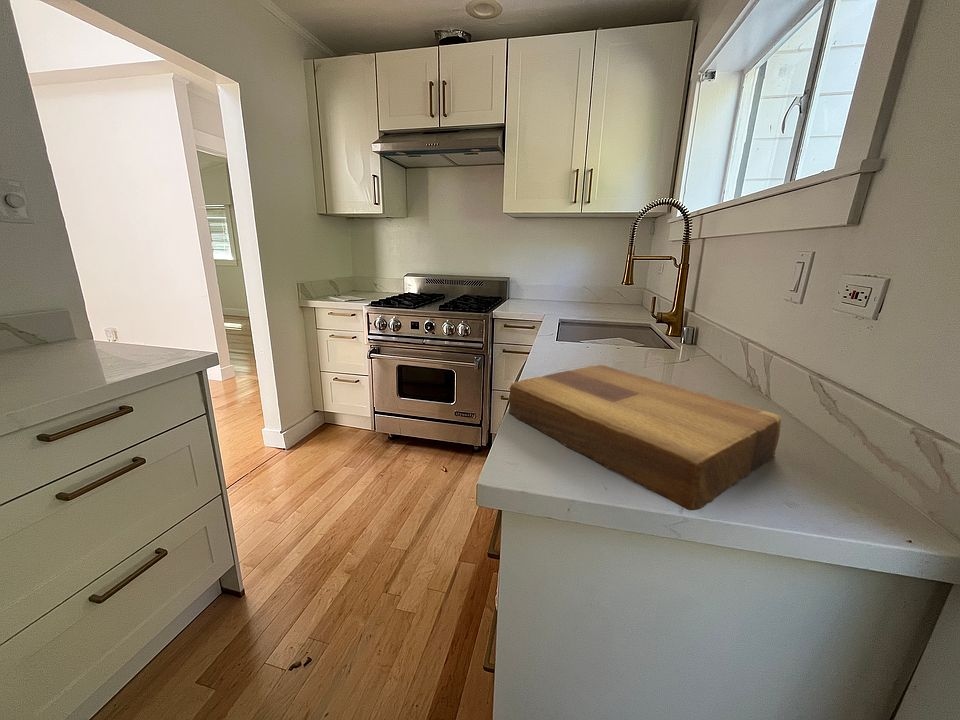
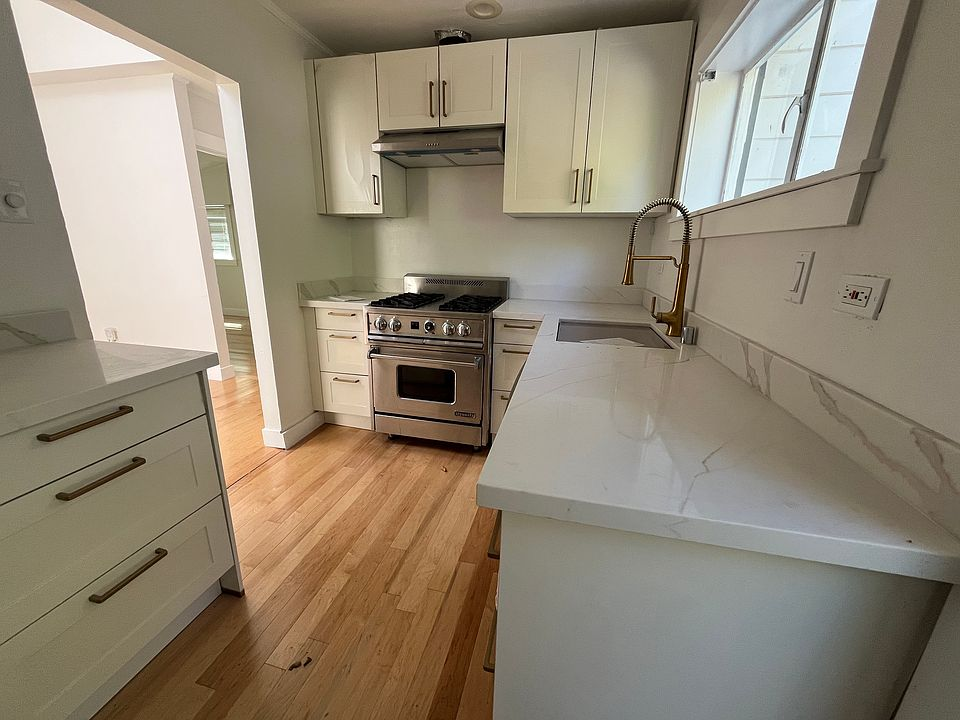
- cutting board [508,364,782,512]
